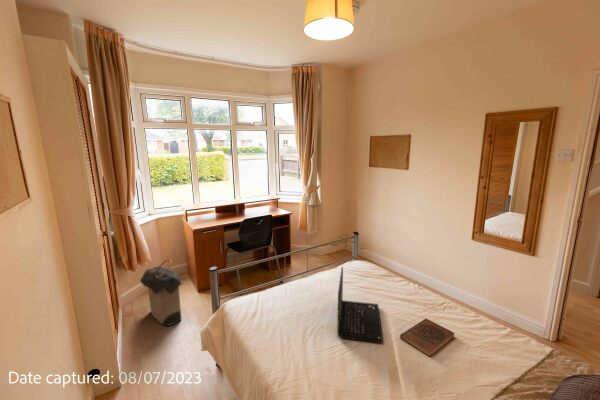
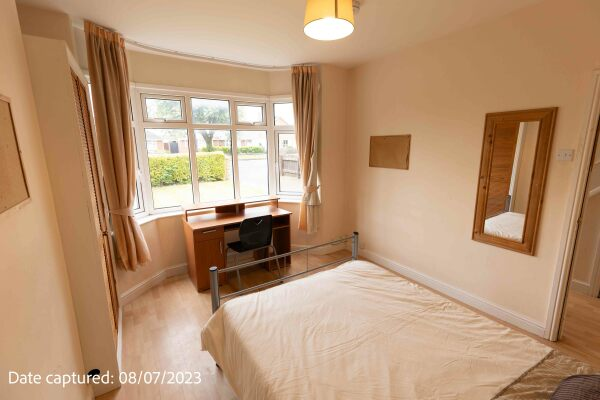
- laptop [336,266,384,344]
- book [399,318,455,358]
- laundry hamper [139,258,184,327]
